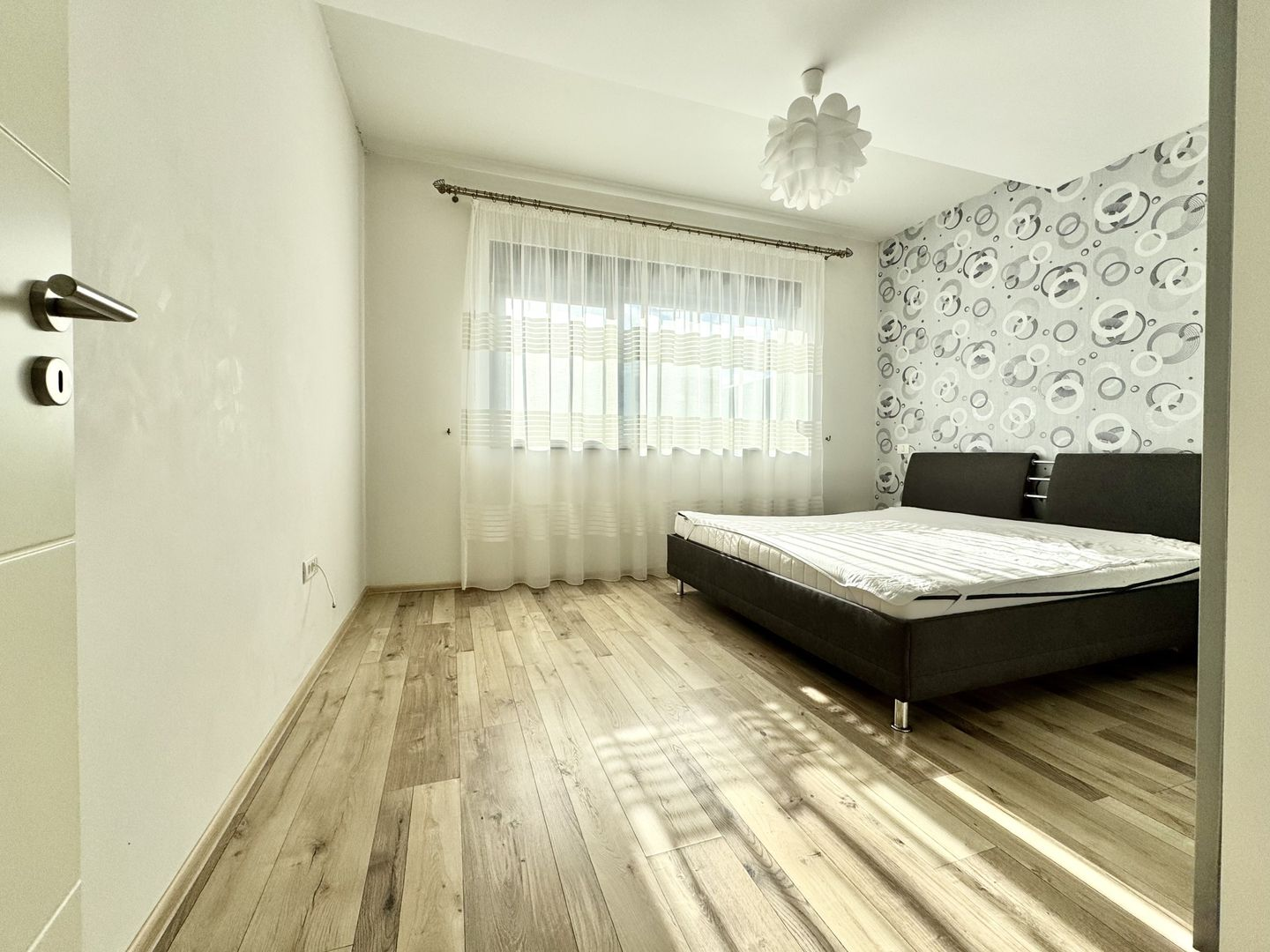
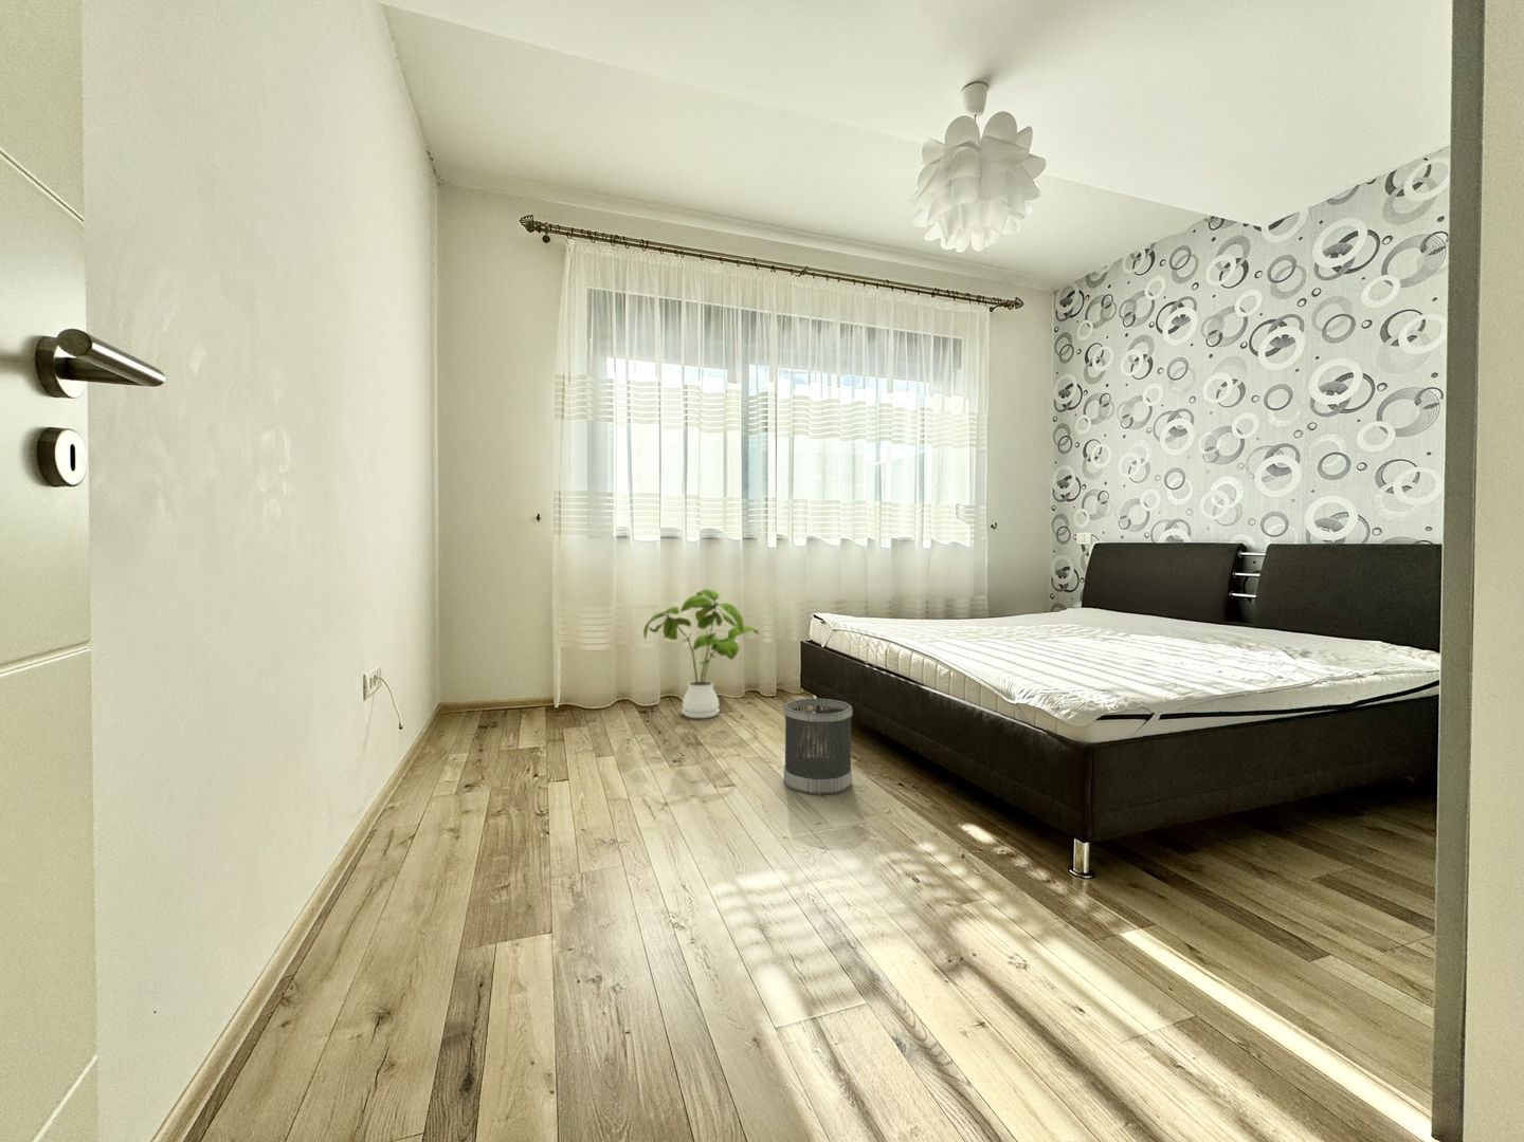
+ wastebasket [784,698,853,797]
+ house plant [642,588,760,719]
